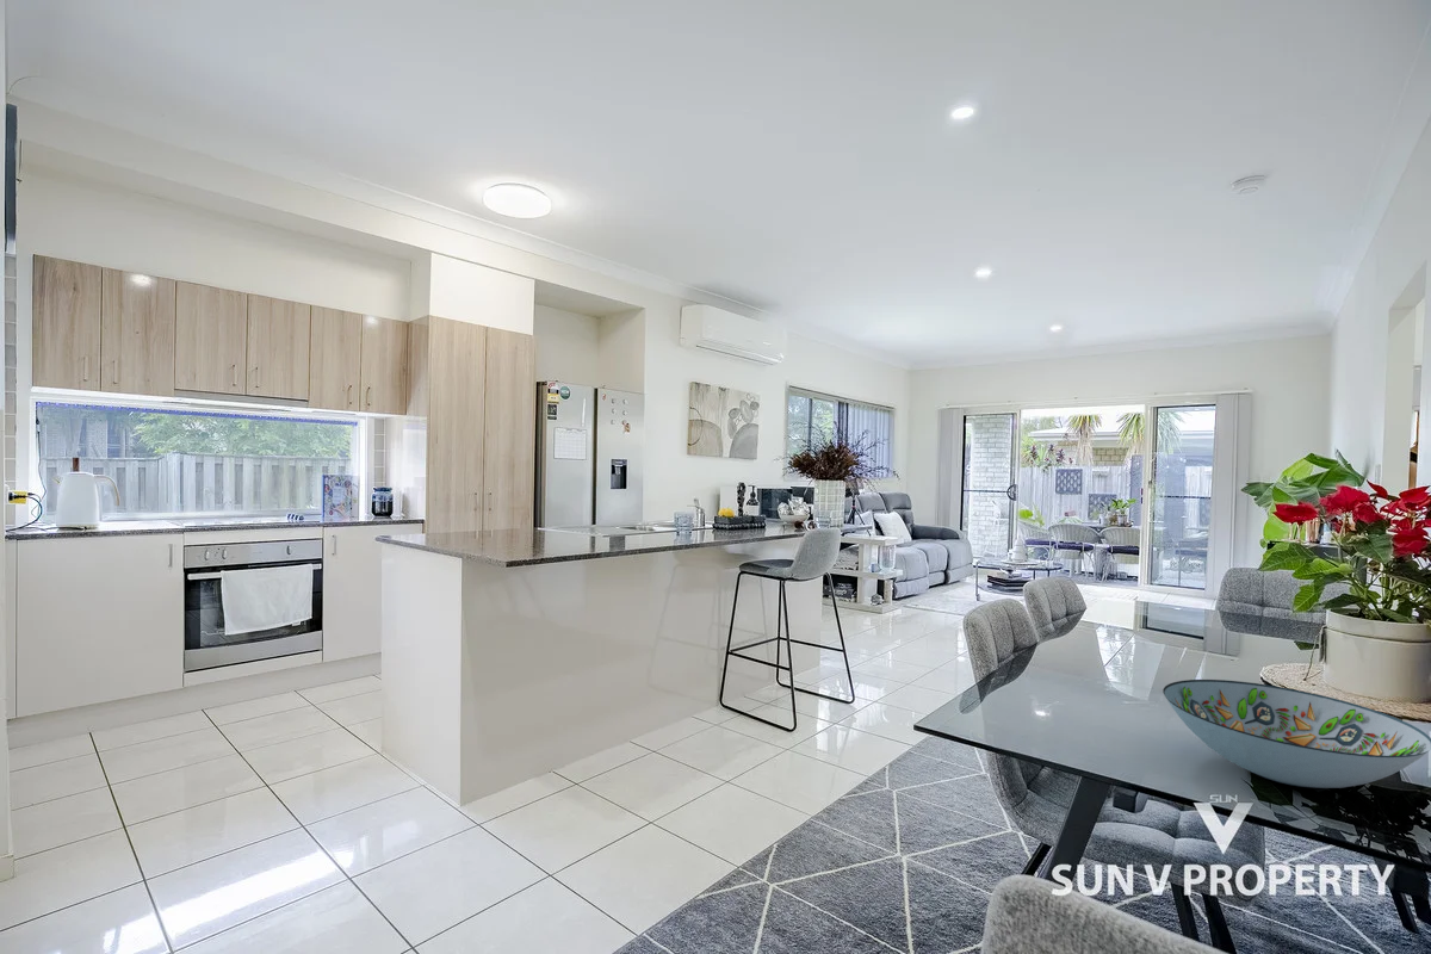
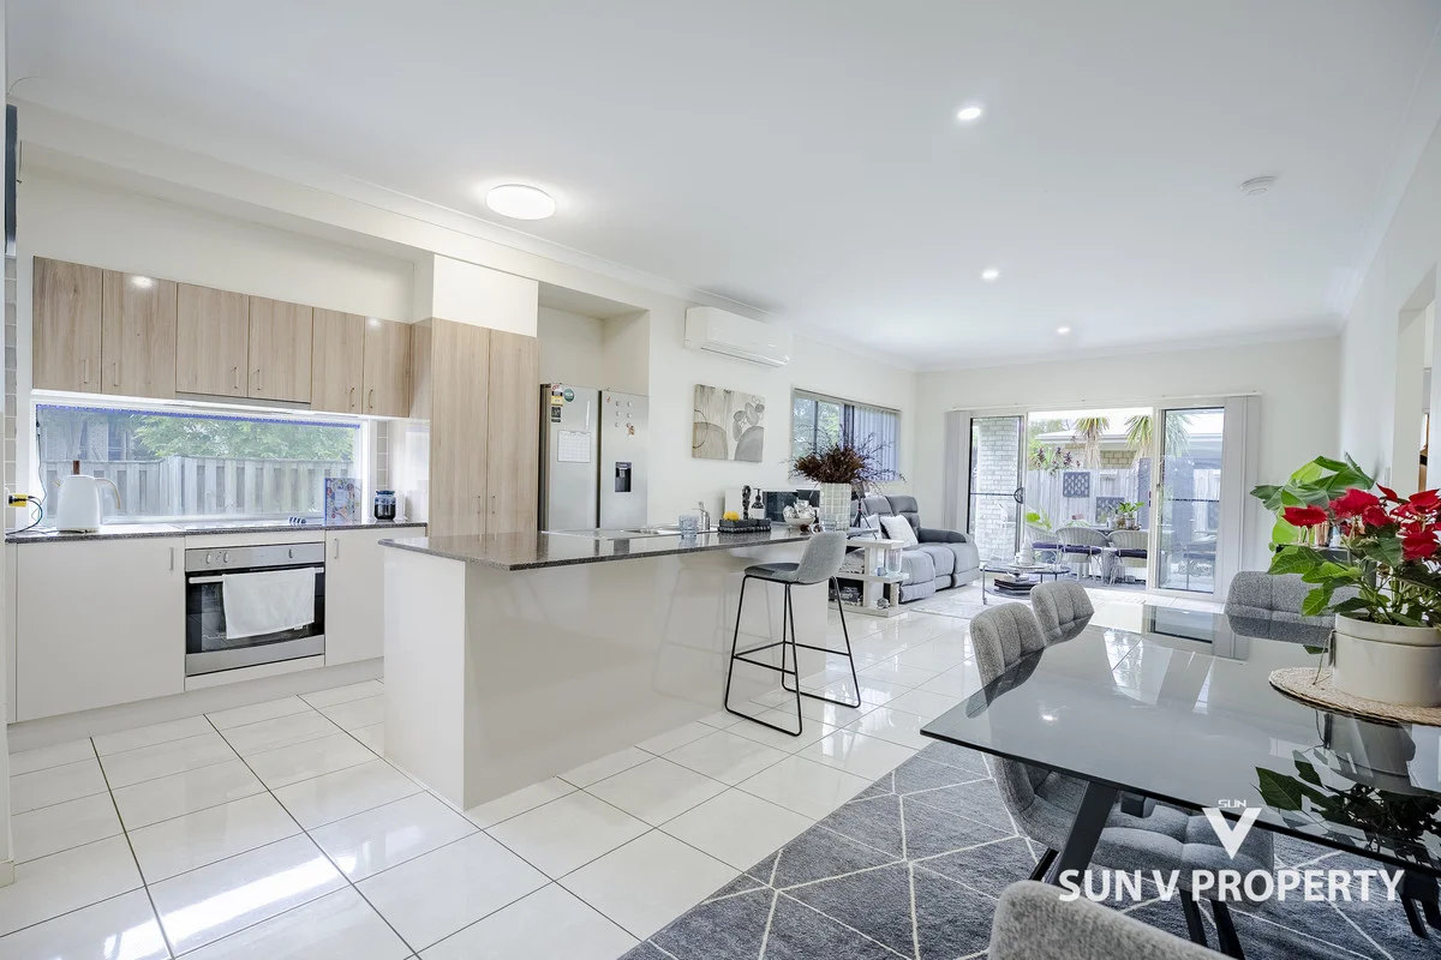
- decorative bowl [1161,679,1431,789]
